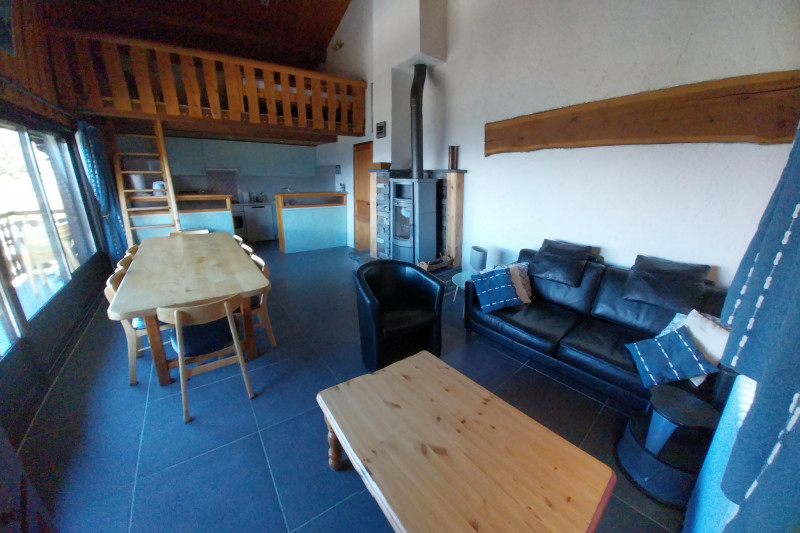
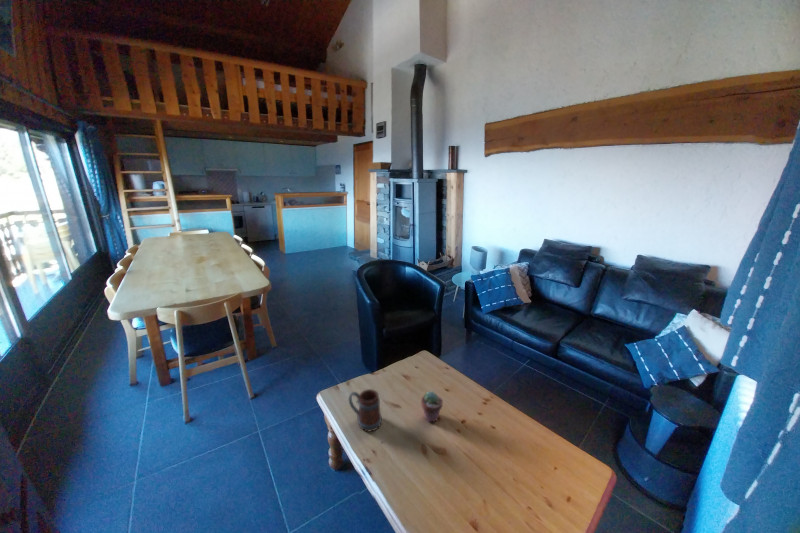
+ mug [348,388,383,432]
+ potted succulent [420,390,444,423]
